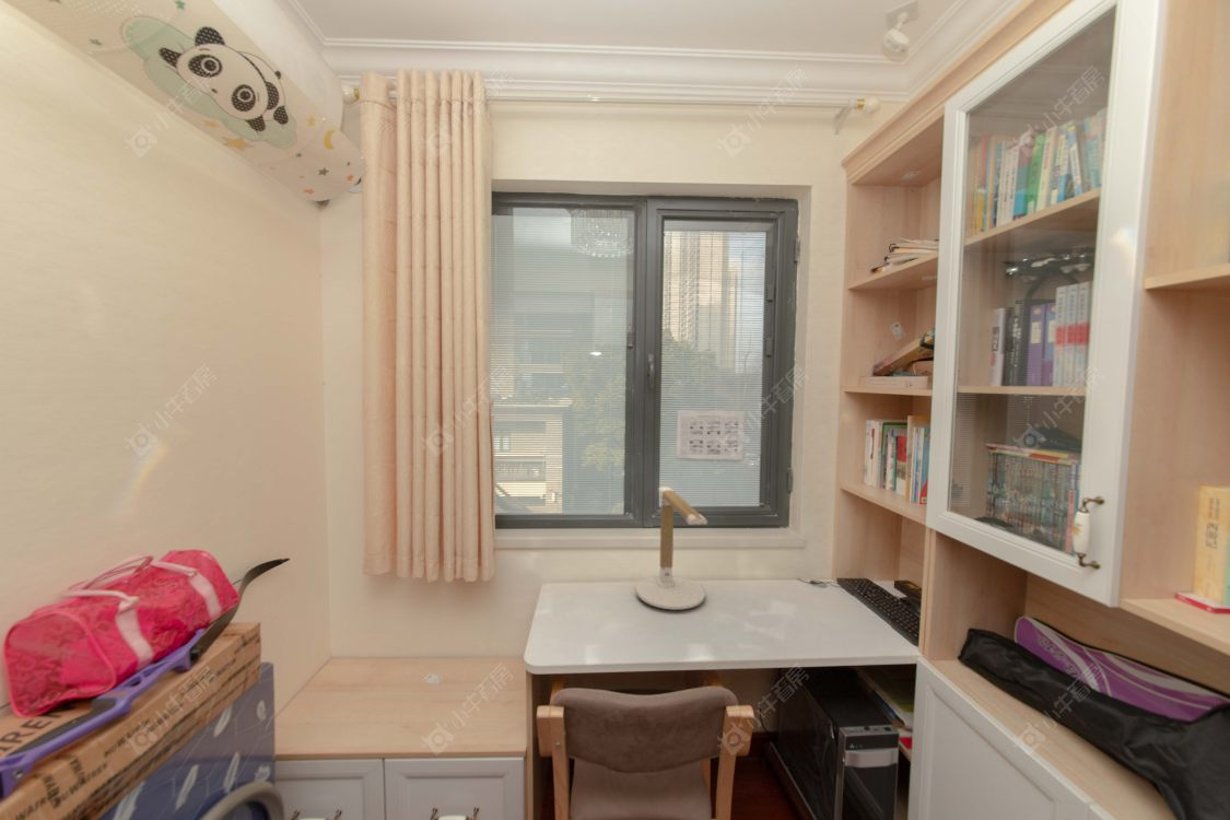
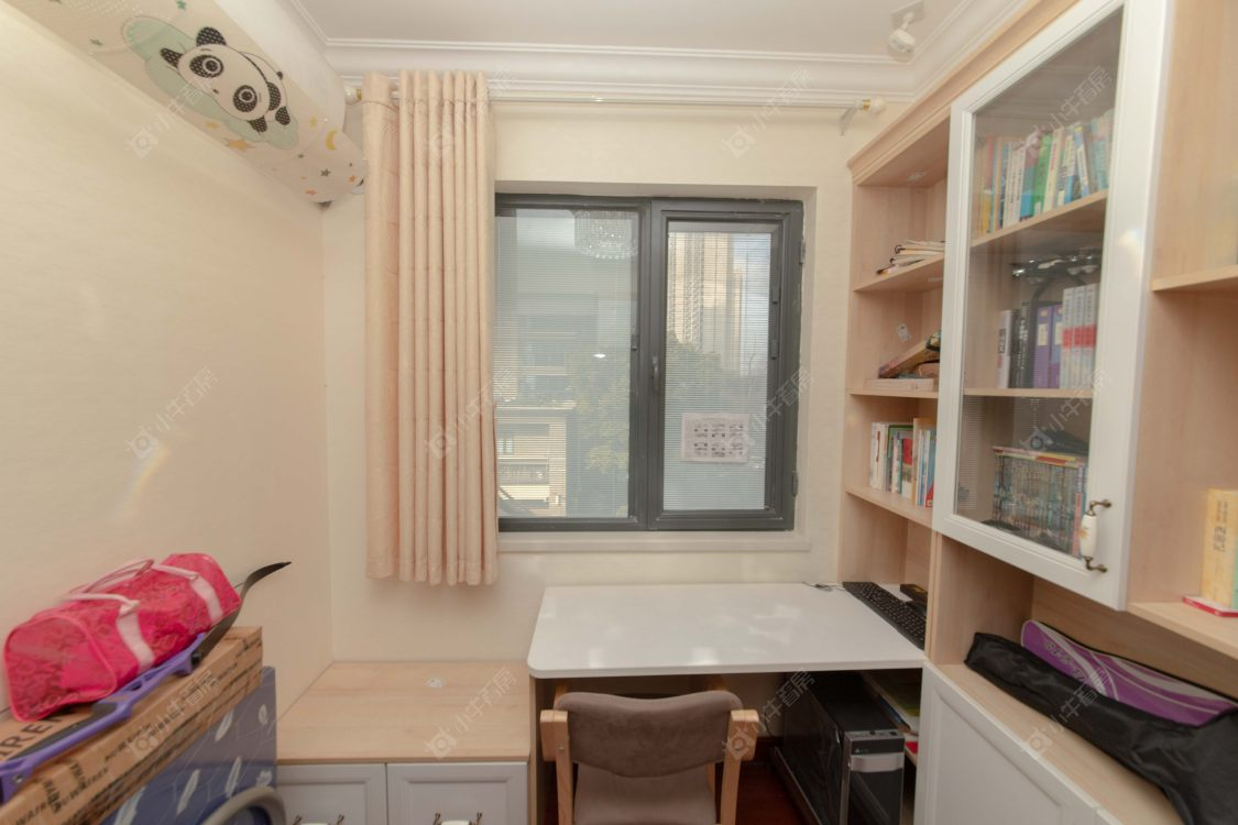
- desk lamp [635,485,708,610]
